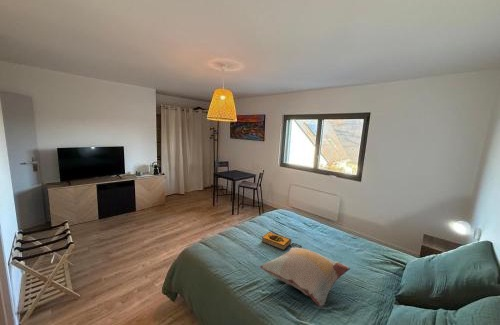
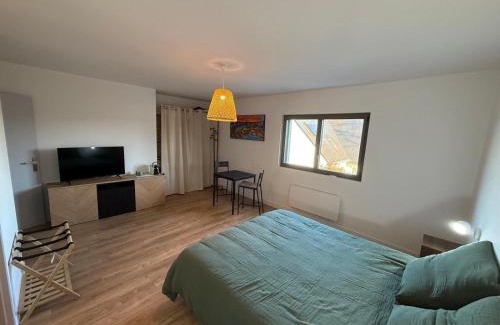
- hardback book [261,231,292,251]
- decorative pillow [259,242,351,308]
